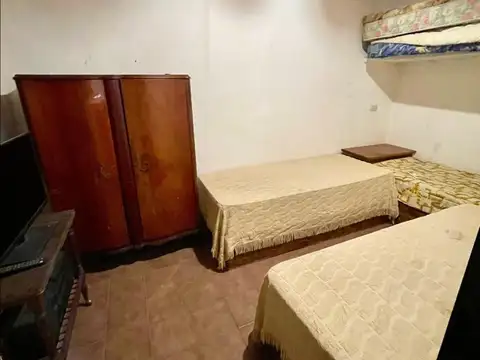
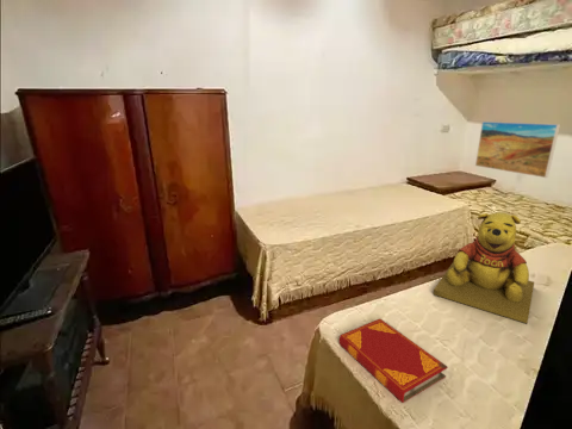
+ teddy bear [433,211,535,325]
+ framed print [474,120,561,179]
+ hardback book [338,317,449,404]
